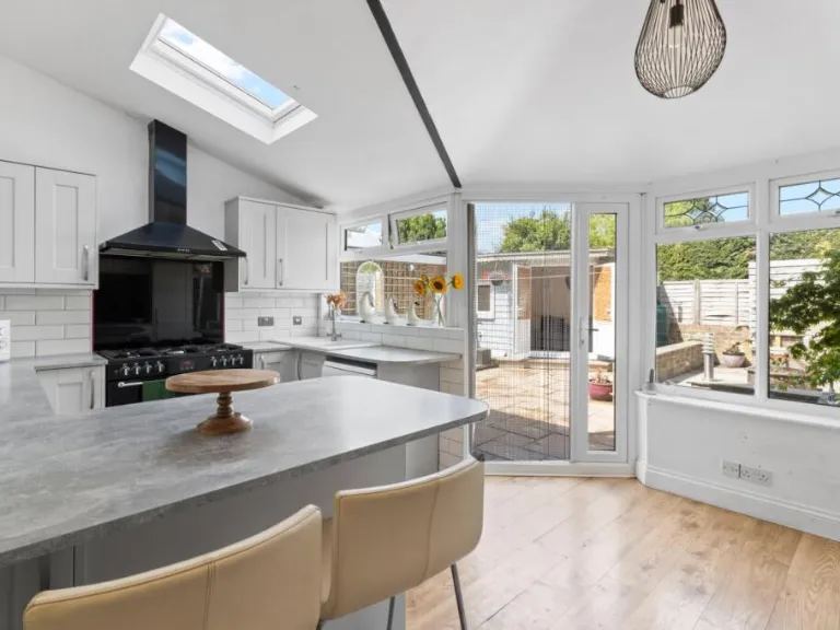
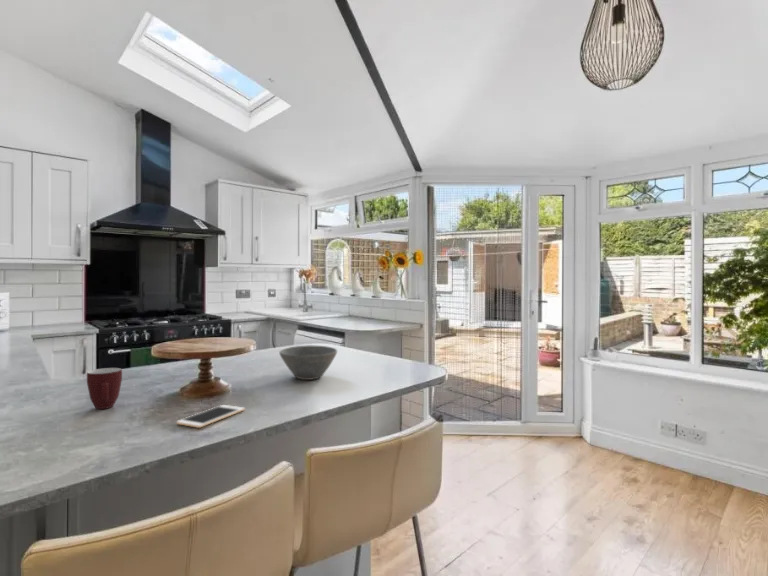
+ mug [86,367,123,410]
+ cell phone [176,404,246,429]
+ bowl [278,345,338,381]
